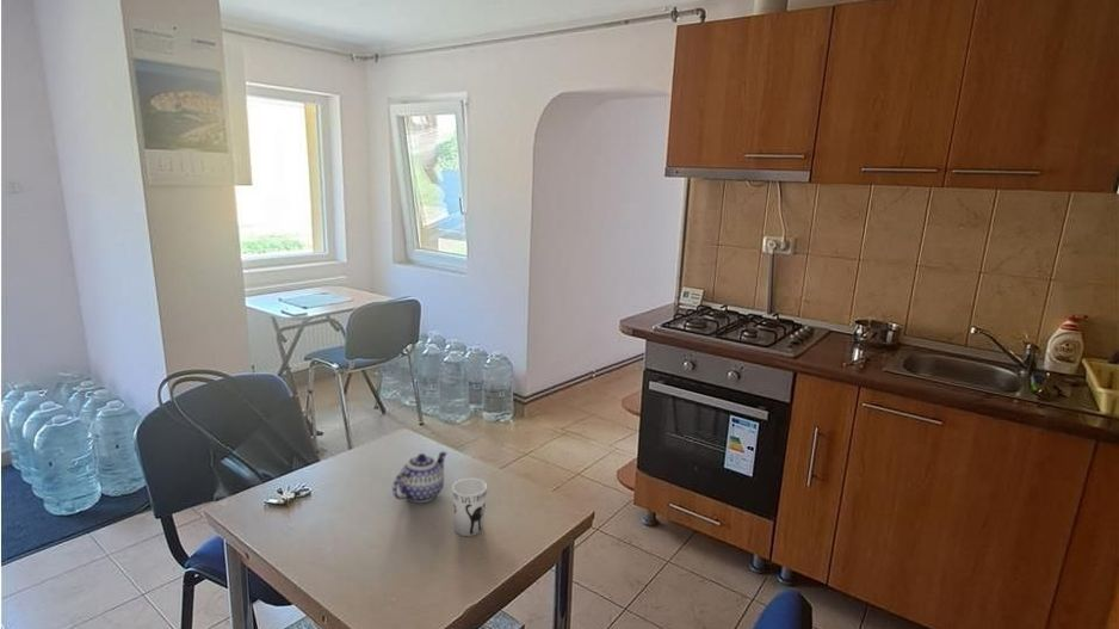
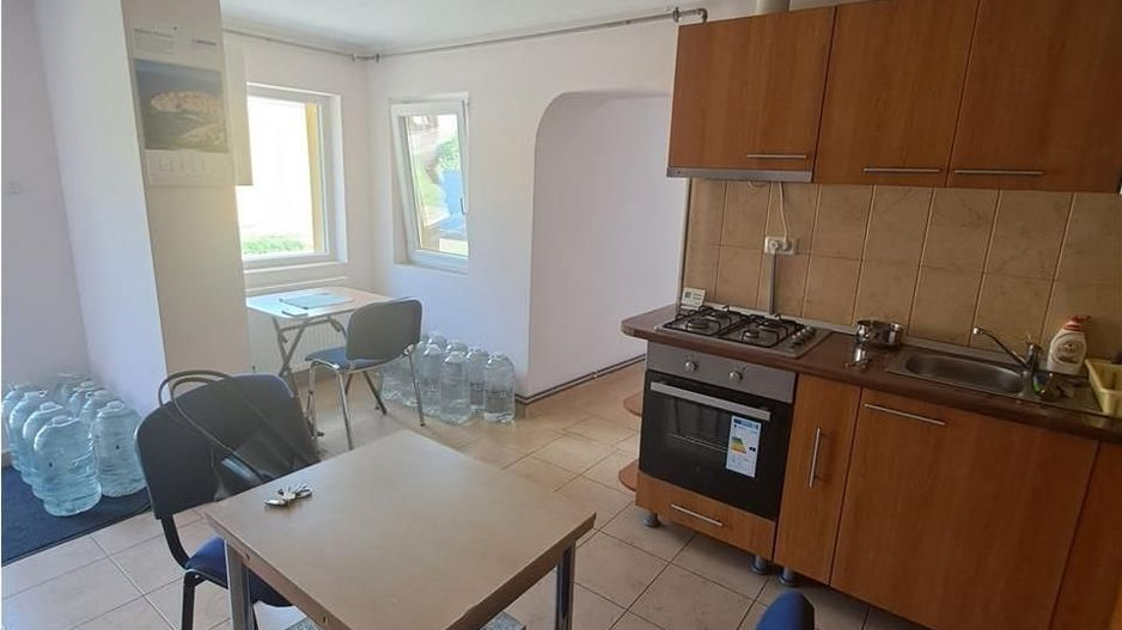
- teapot [391,450,449,504]
- cup [451,477,488,537]
